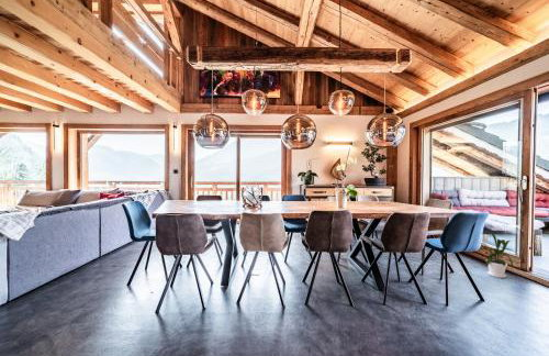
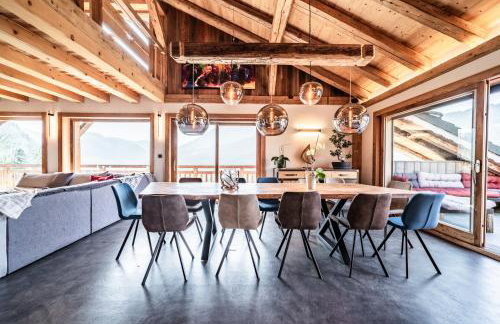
- house plant [479,230,514,279]
